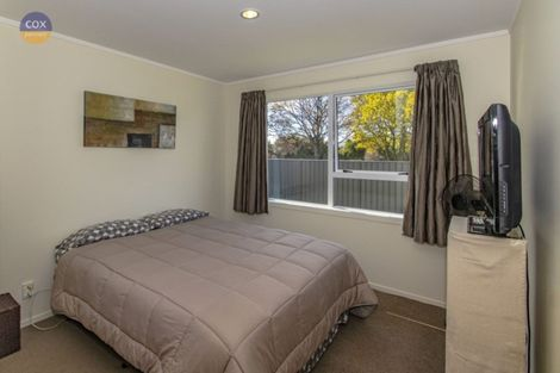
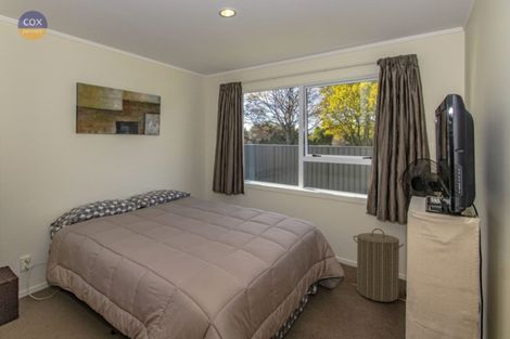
+ laundry hamper [353,227,405,303]
